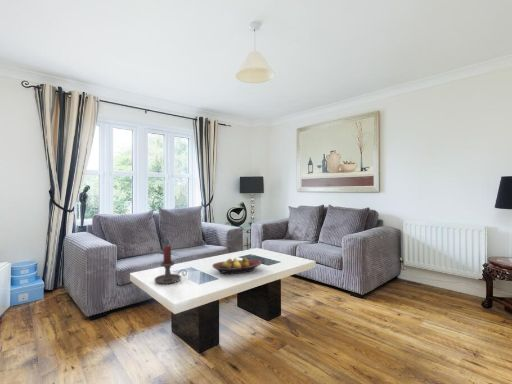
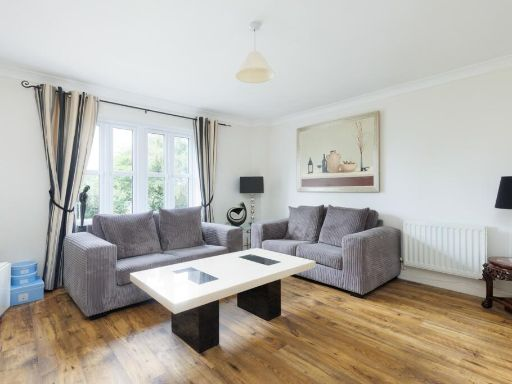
- candle holder [153,245,188,285]
- fruit bowl [211,256,262,275]
